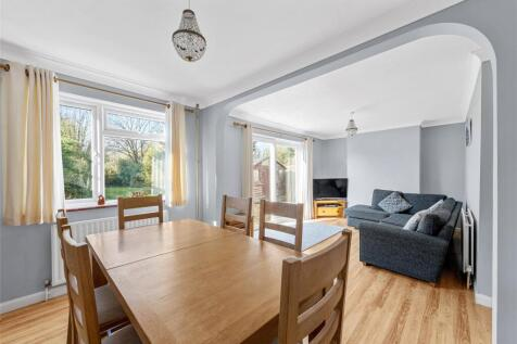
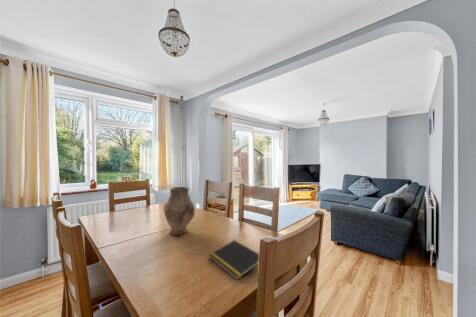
+ notepad [208,239,260,281]
+ vase [162,186,196,236]
